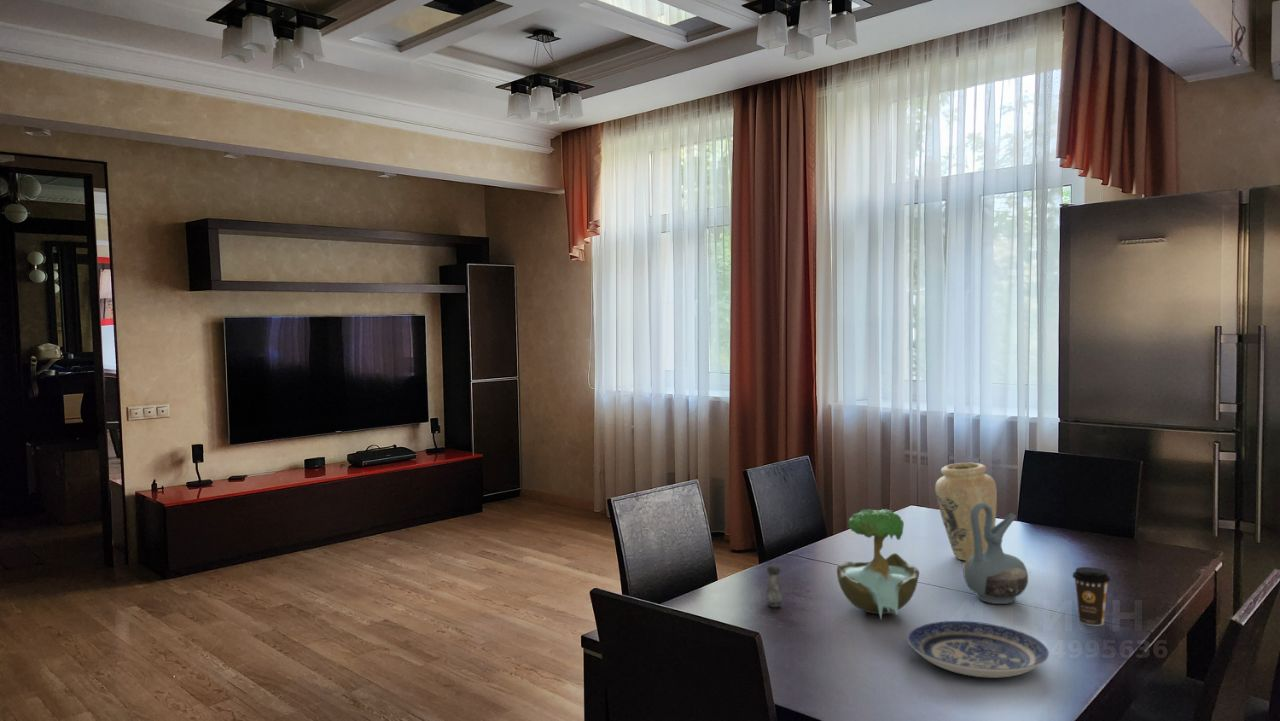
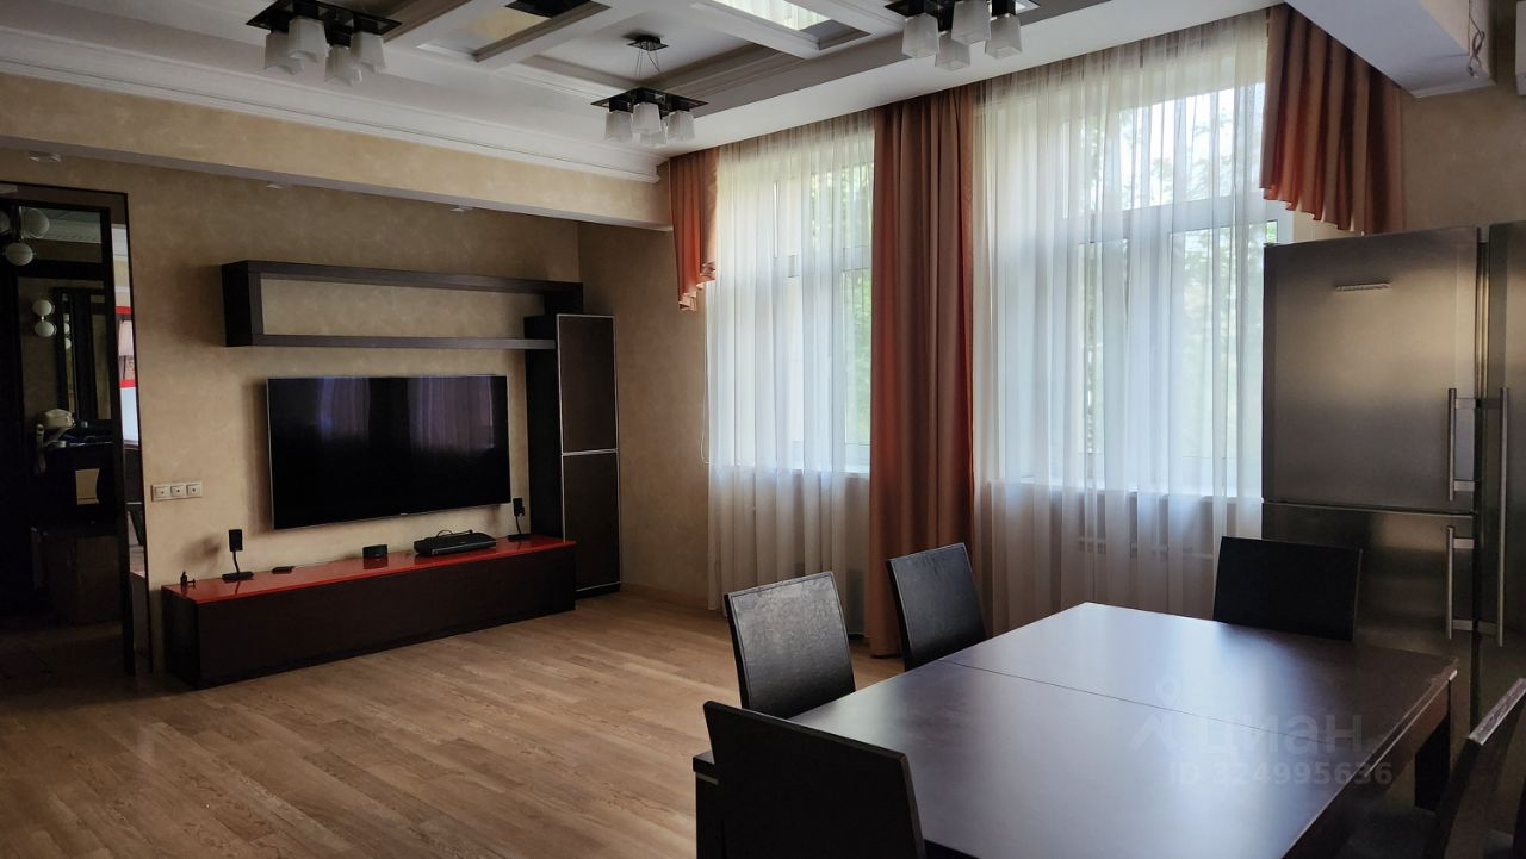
- plate [907,620,1050,679]
- salt shaker [764,564,784,608]
- vase [934,462,998,562]
- coffee cup [1072,566,1111,627]
- flower [836,508,920,620]
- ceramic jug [962,503,1029,605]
